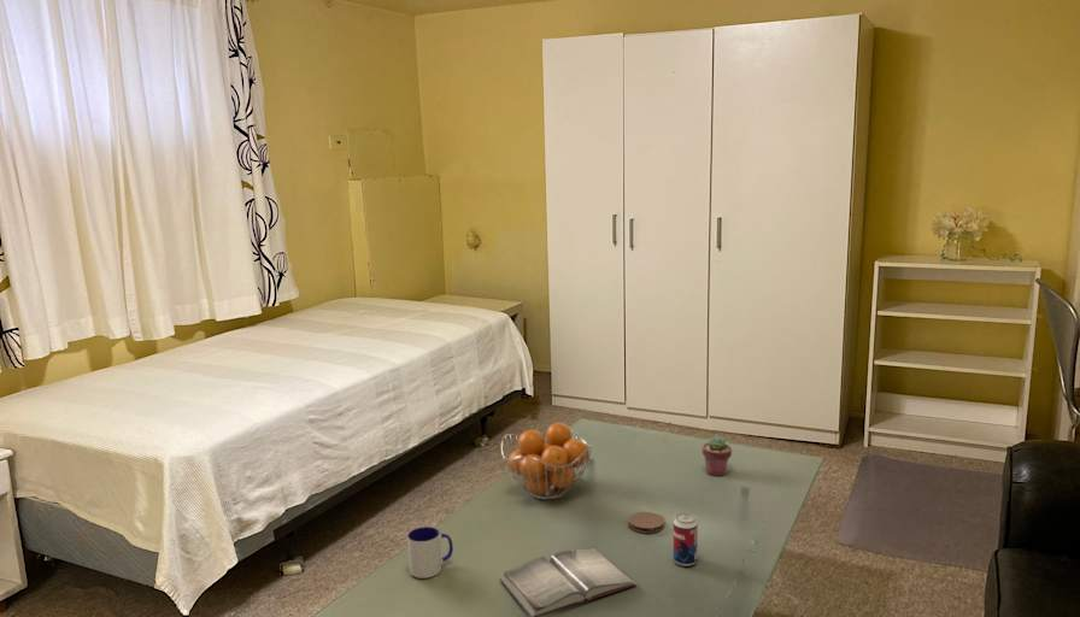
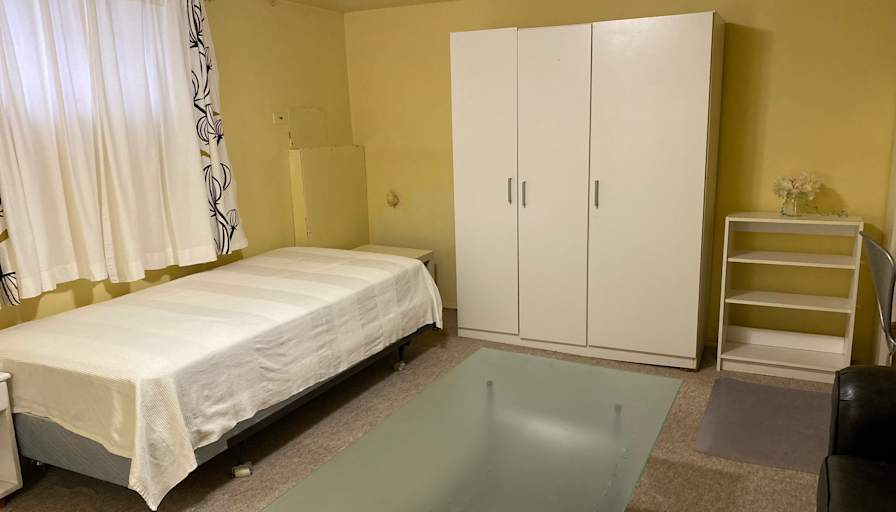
- fruit basket [500,421,593,500]
- coaster [628,511,665,534]
- hardback book [499,547,638,617]
- beverage can [673,512,699,568]
- mug [406,525,454,580]
- potted succulent [702,435,733,477]
